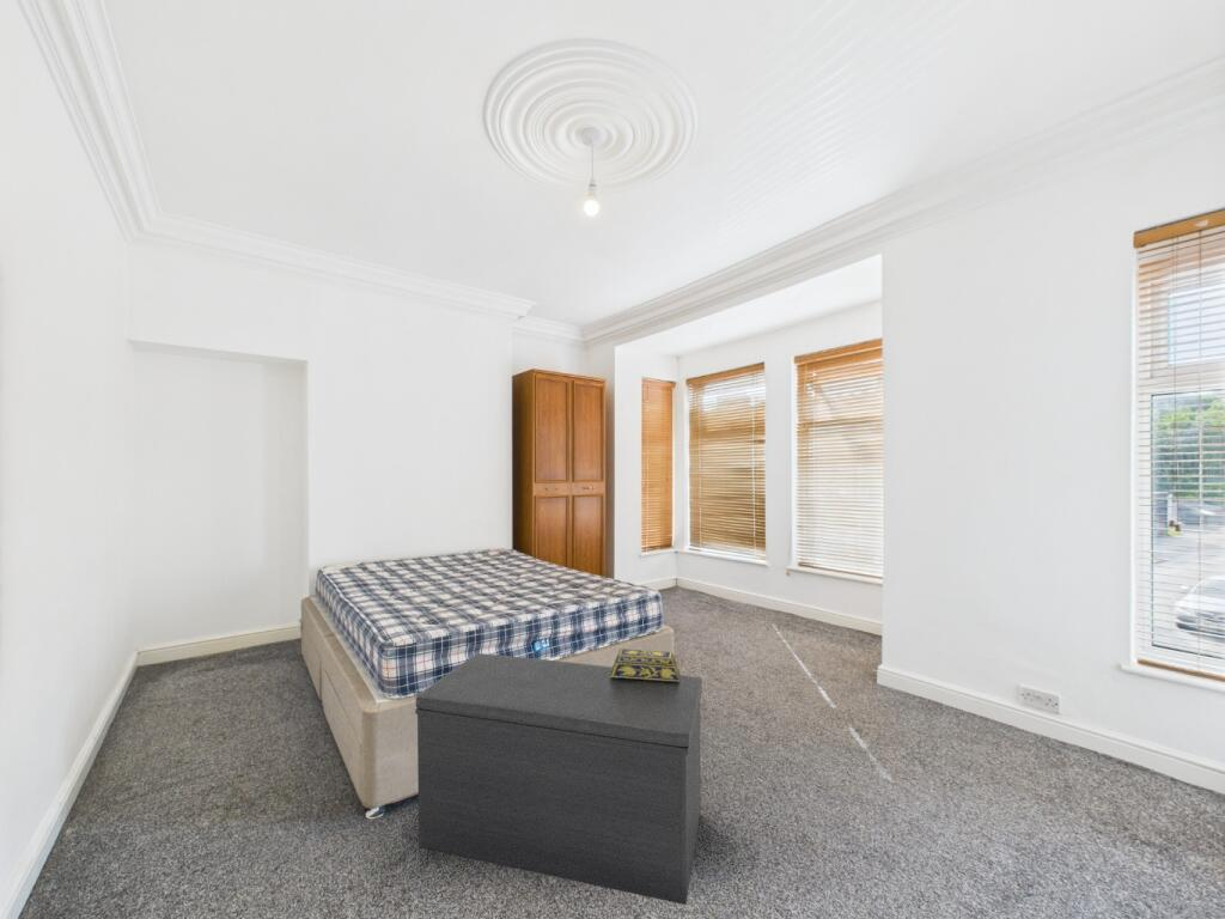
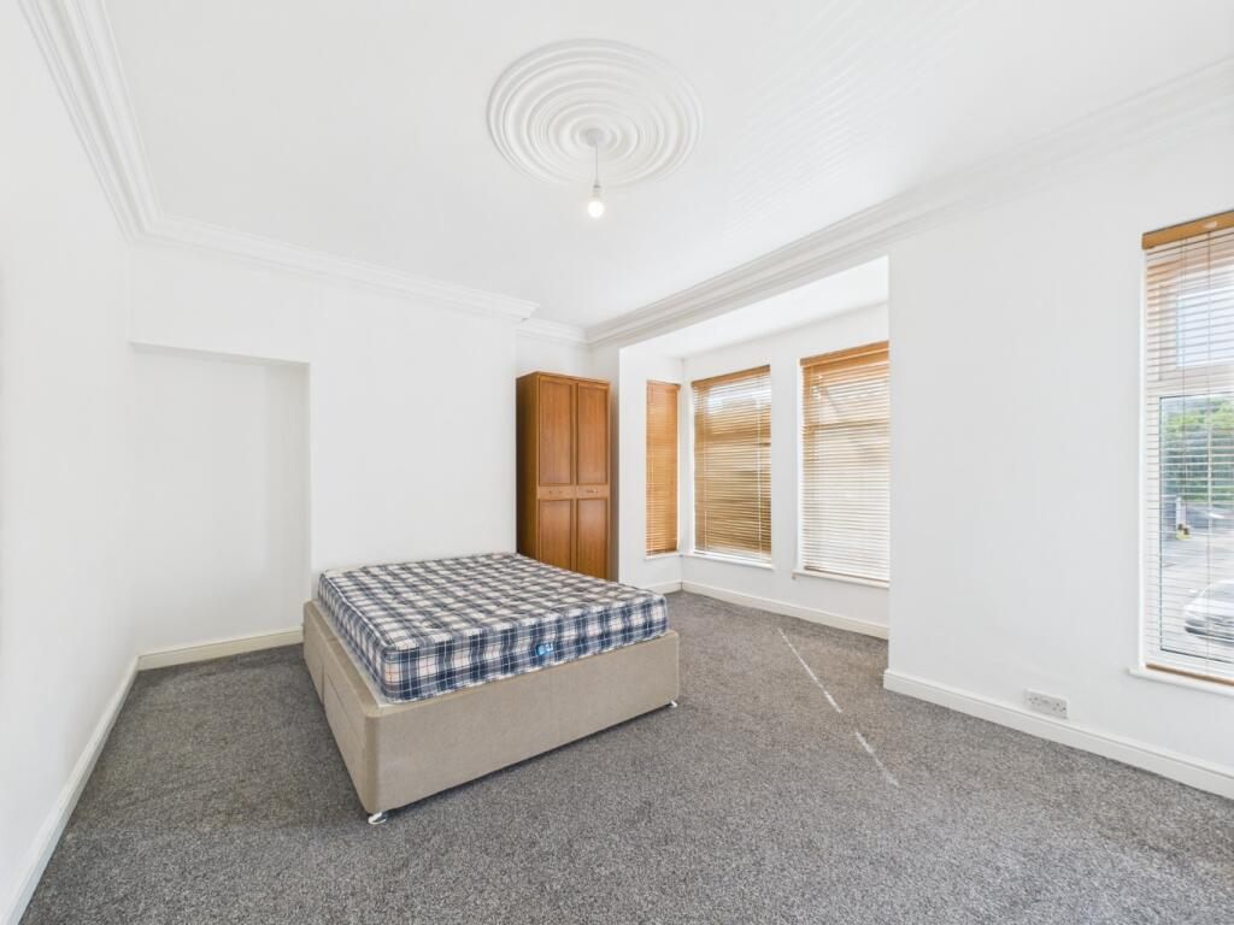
- decorative box [609,647,681,681]
- bench [414,652,703,906]
